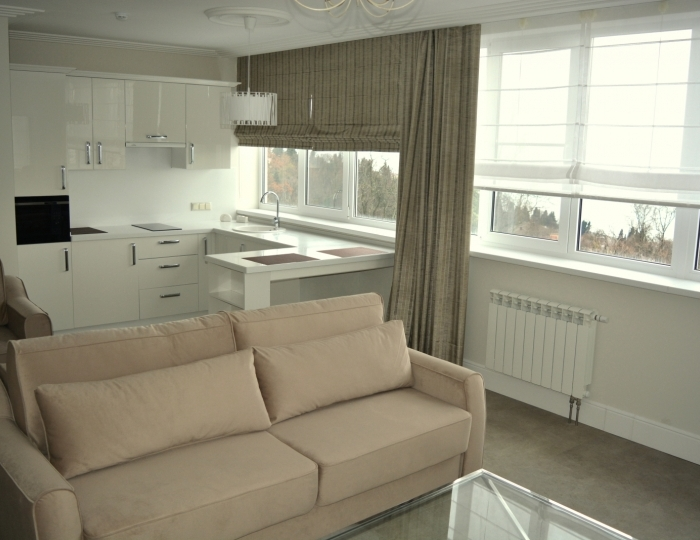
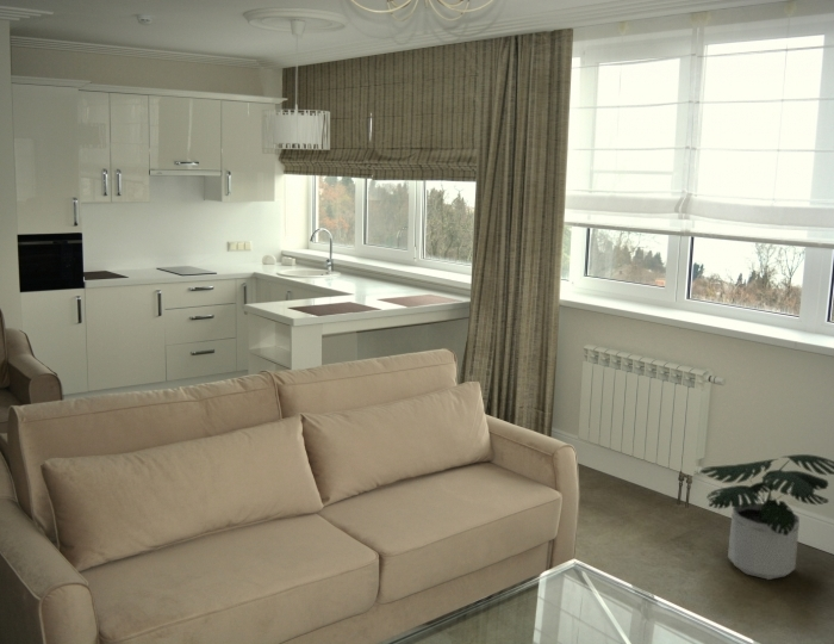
+ potted plant [698,453,834,581]
